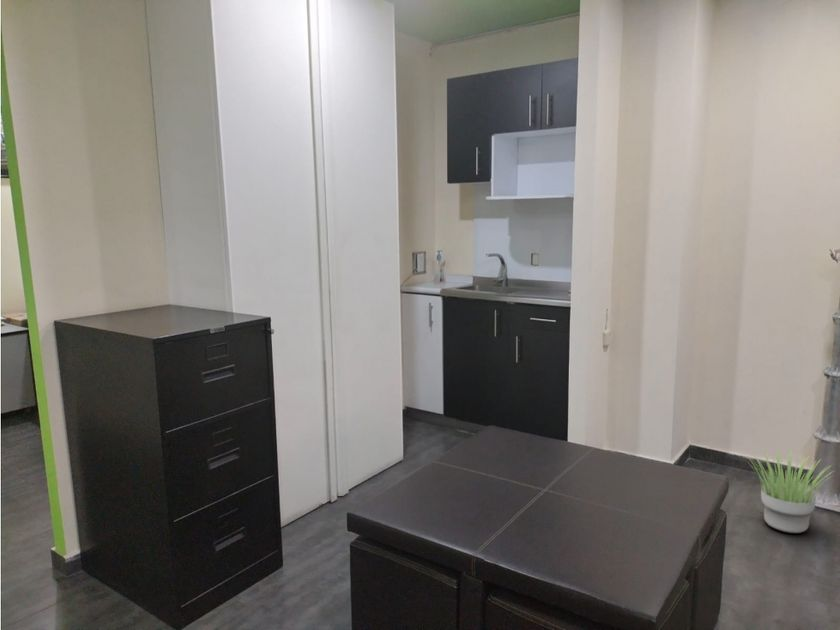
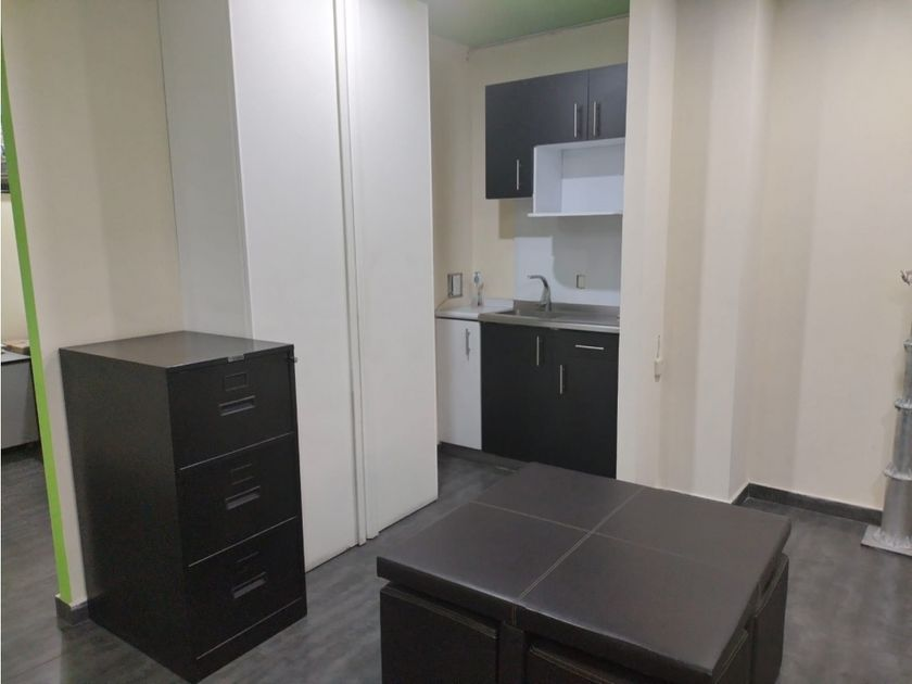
- potted plant [747,449,834,534]
